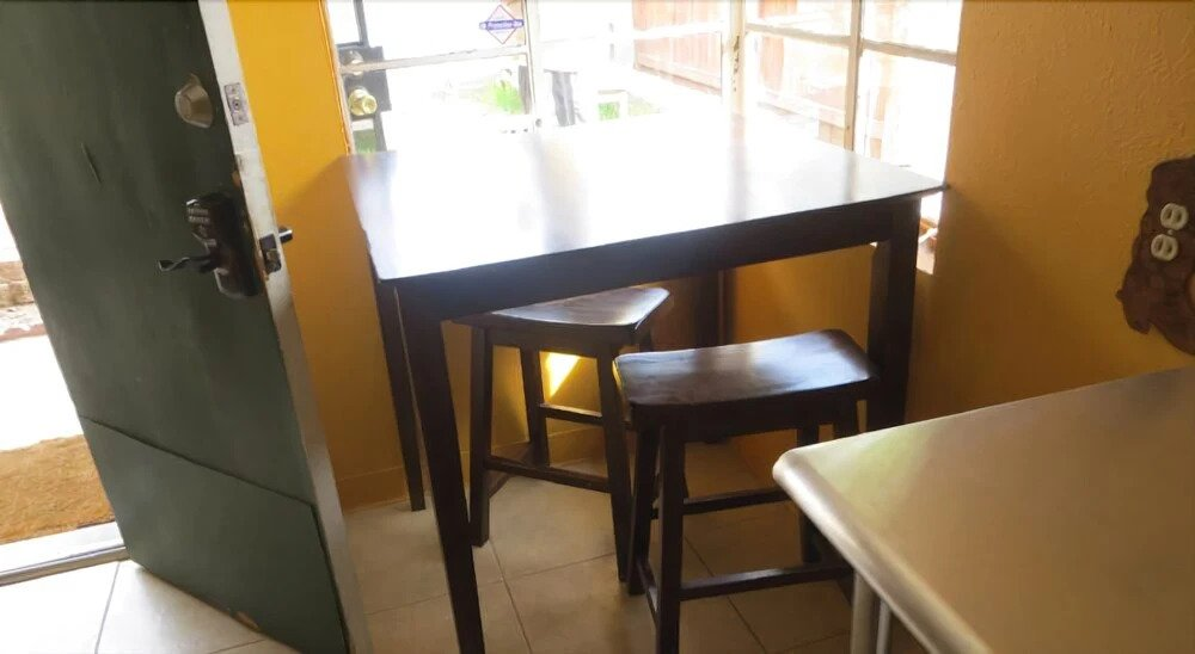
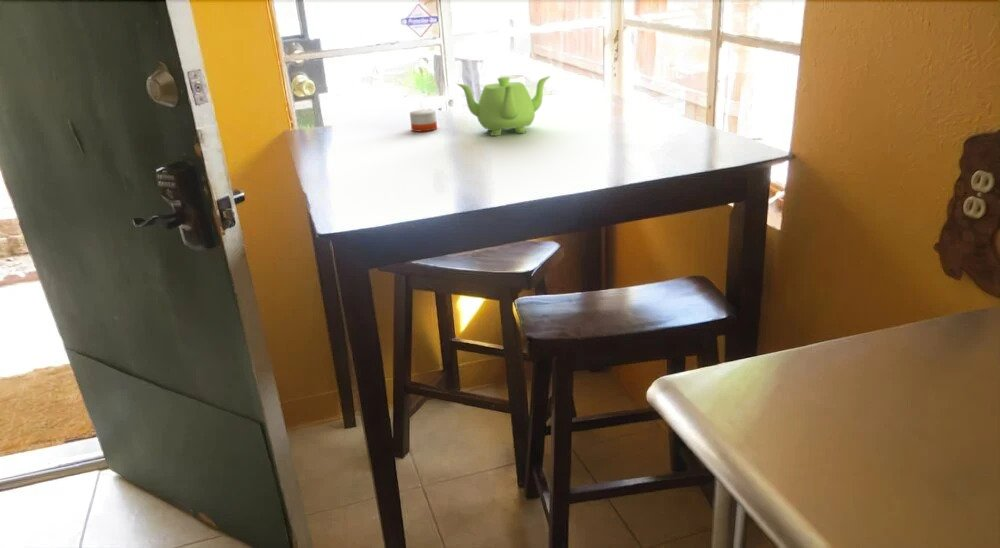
+ teapot [456,75,551,137]
+ candle [409,93,438,132]
